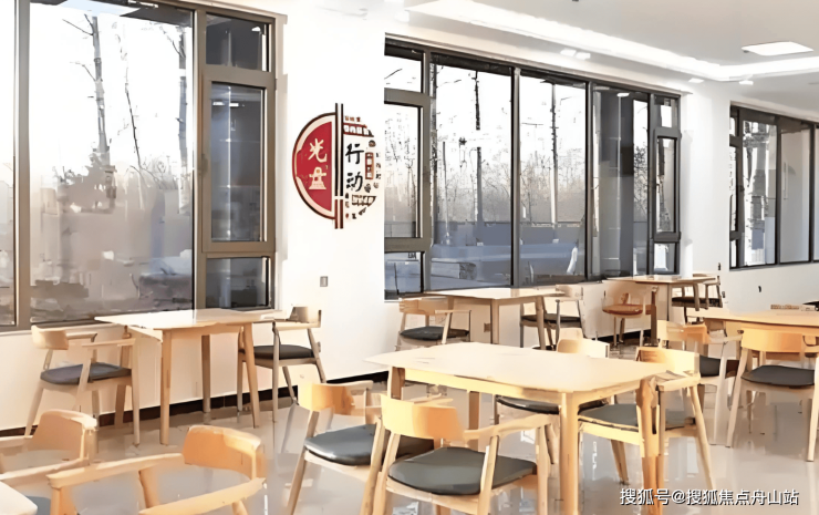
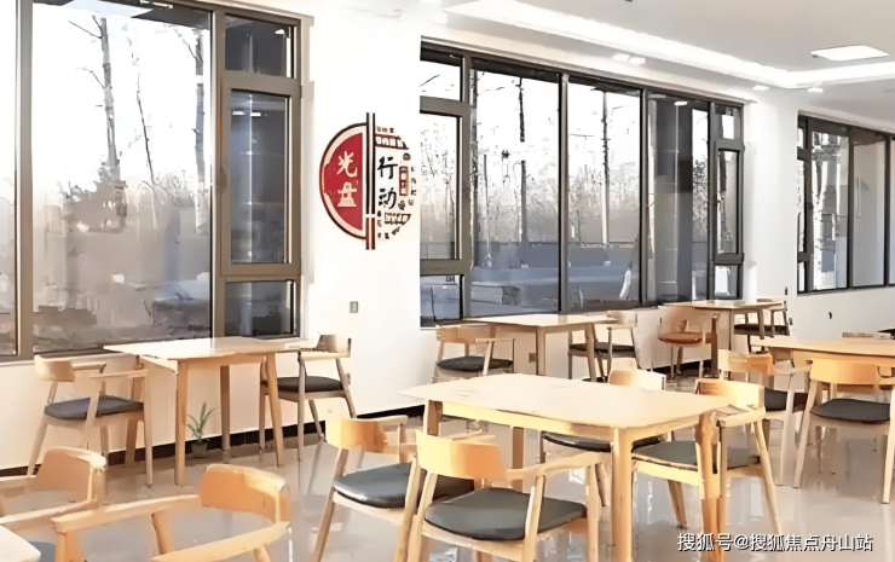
+ potted plant [185,401,220,459]
